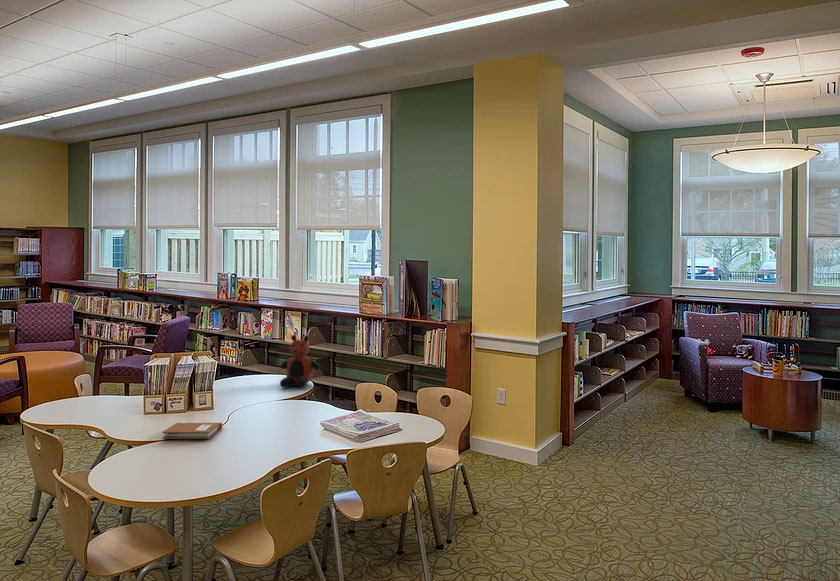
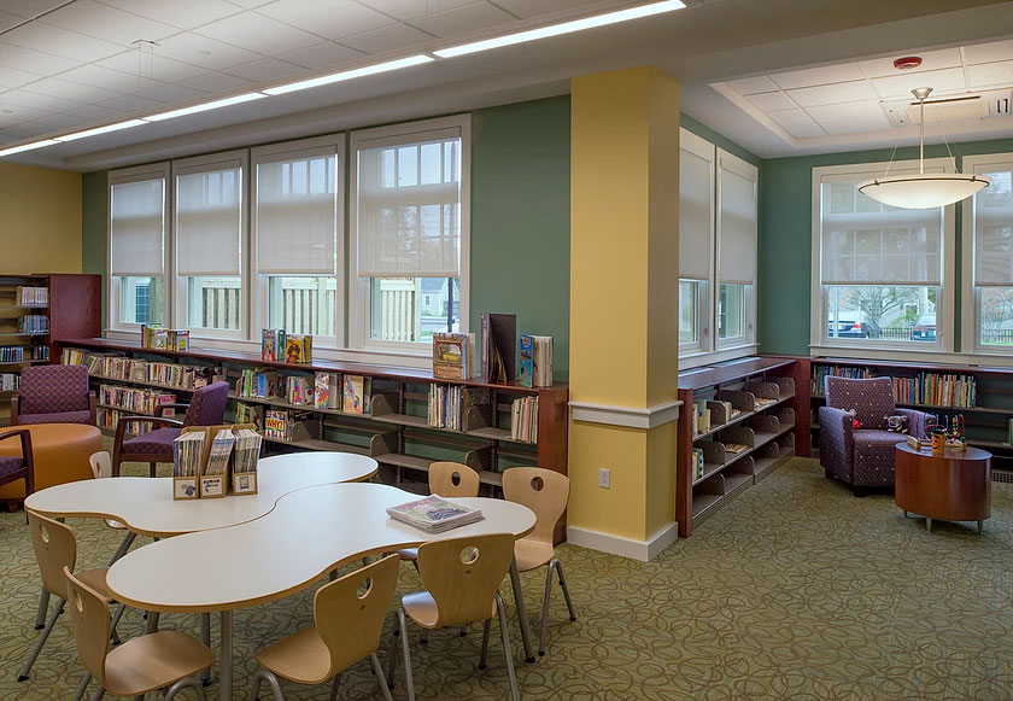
- notebook [161,422,224,440]
- teddy bear [279,334,321,389]
